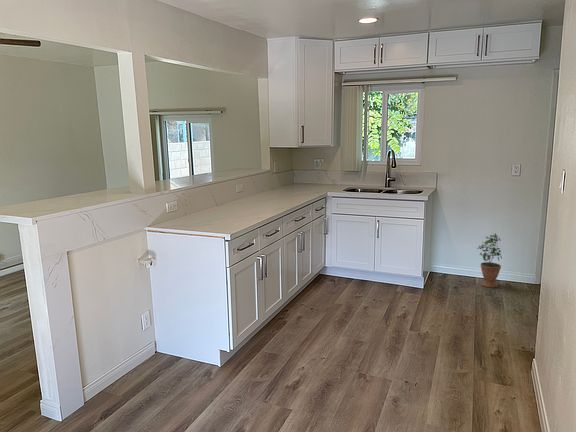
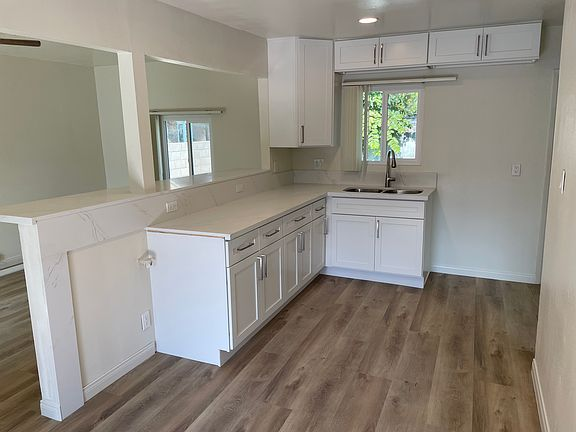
- potted plant [476,233,503,288]
